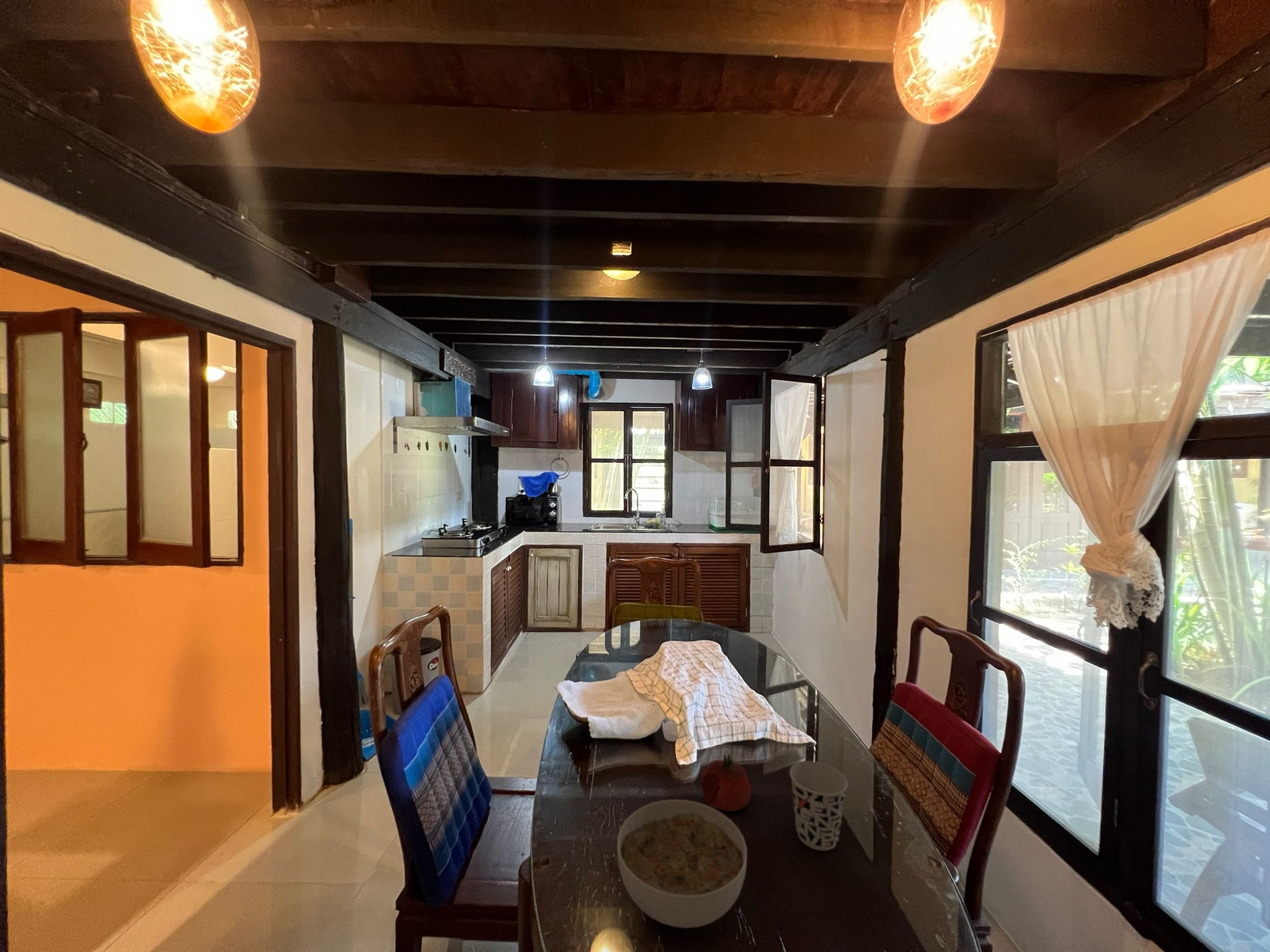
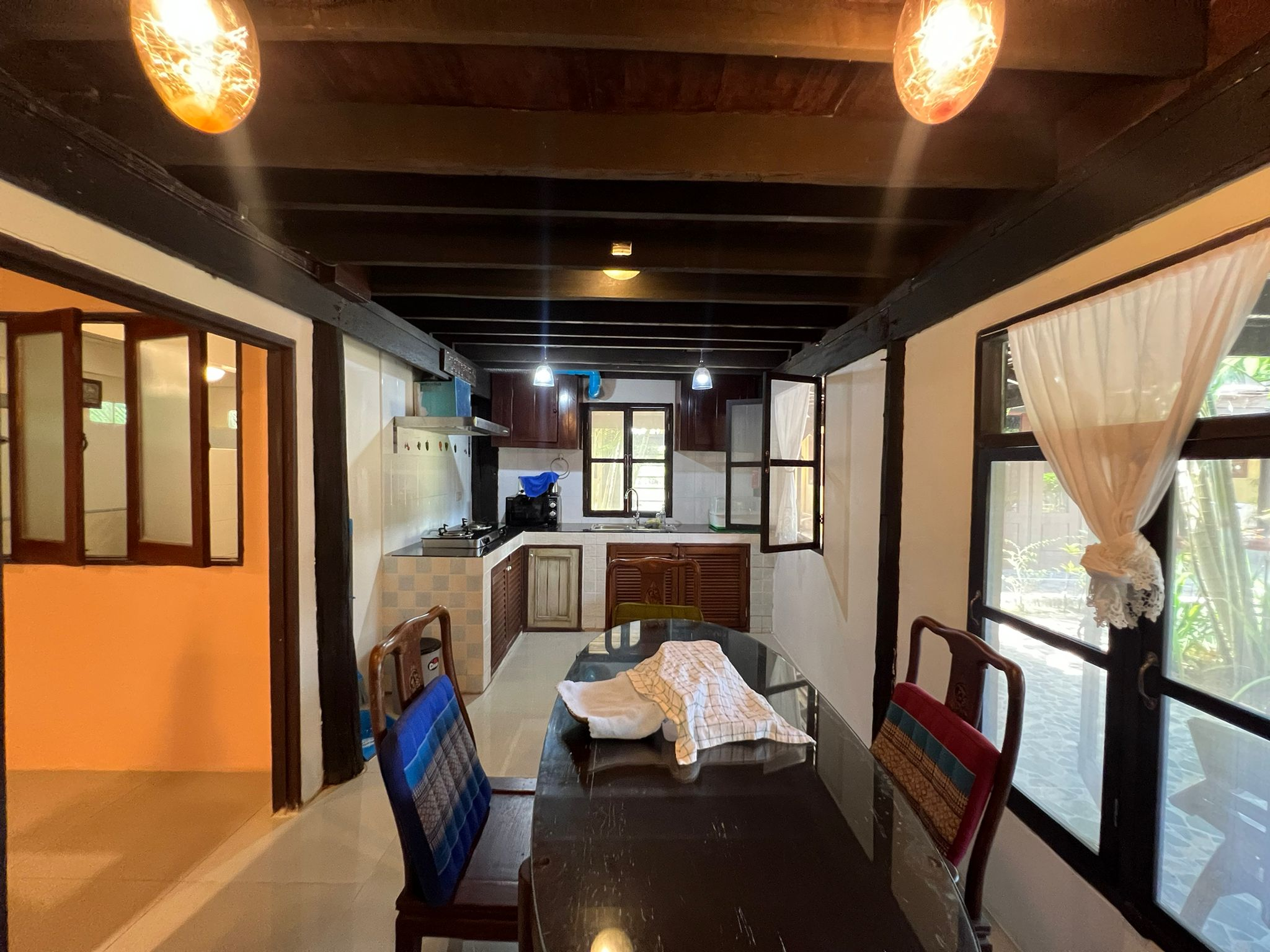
- bowl [616,799,747,928]
- cup [789,760,848,852]
- fruit [700,753,752,812]
